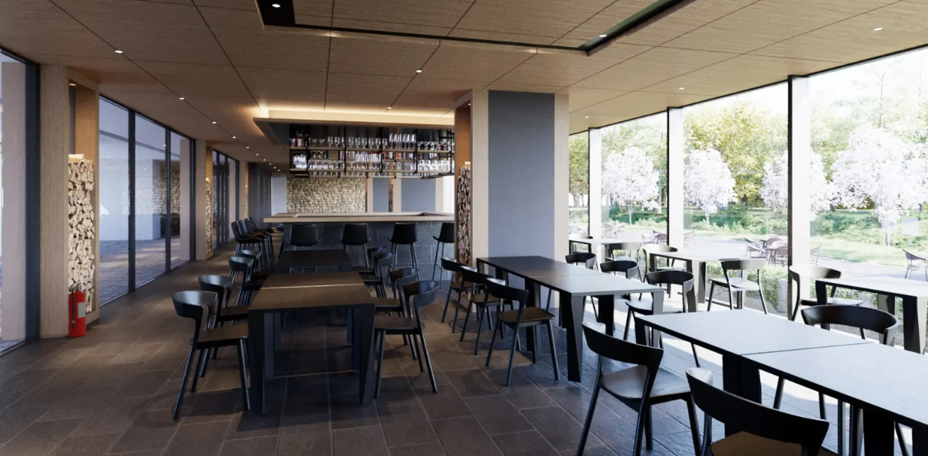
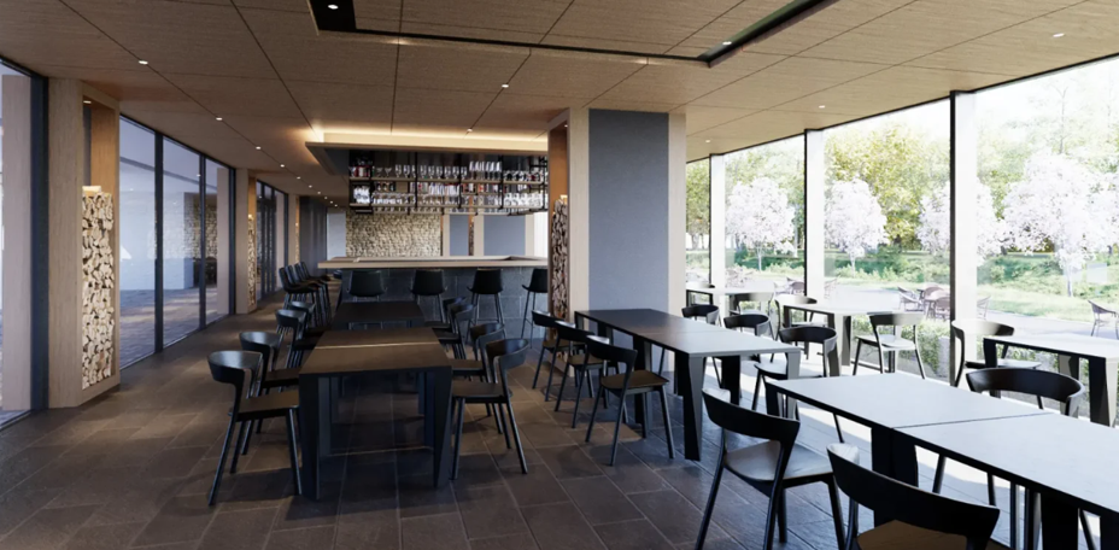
- fire extinguisher [67,282,87,338]
